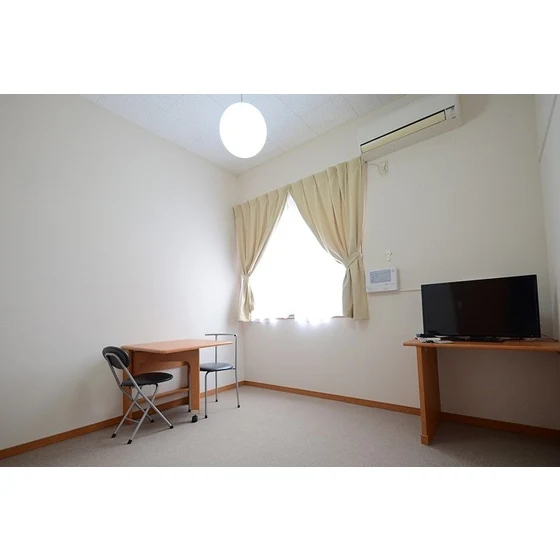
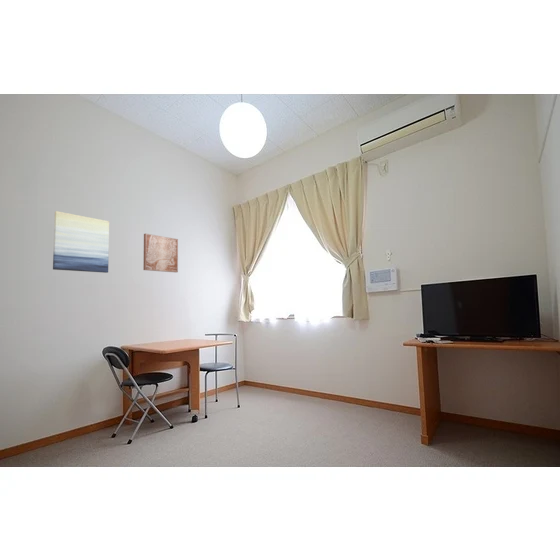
+ wall art [142,233,179,273]
+ wall art [52,210,110,274]
